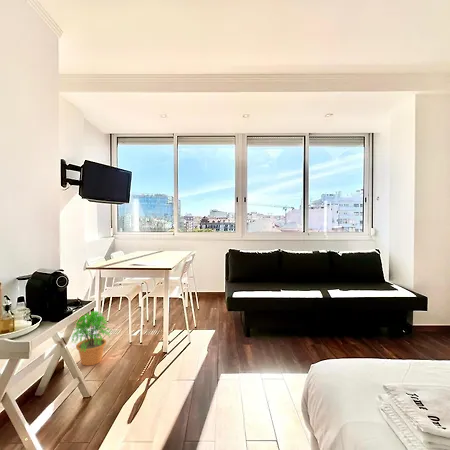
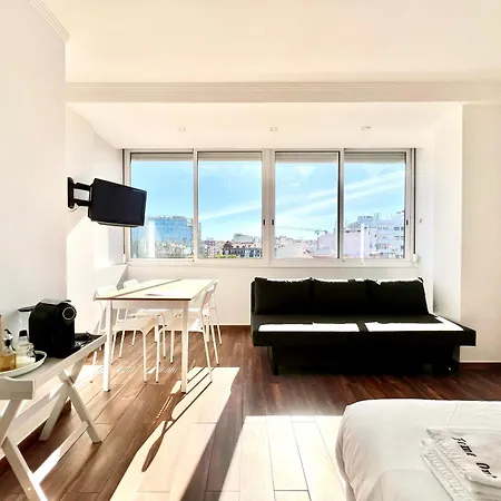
- potted plant [70,309,112,367]
